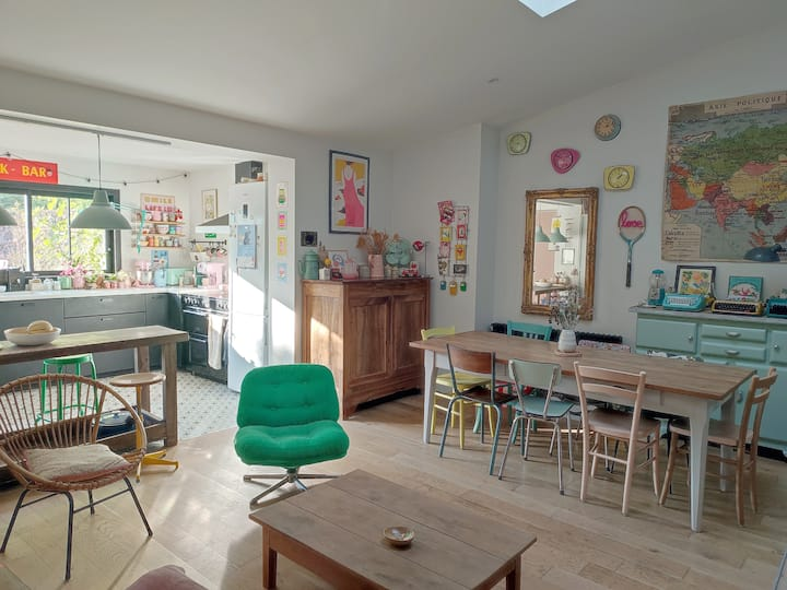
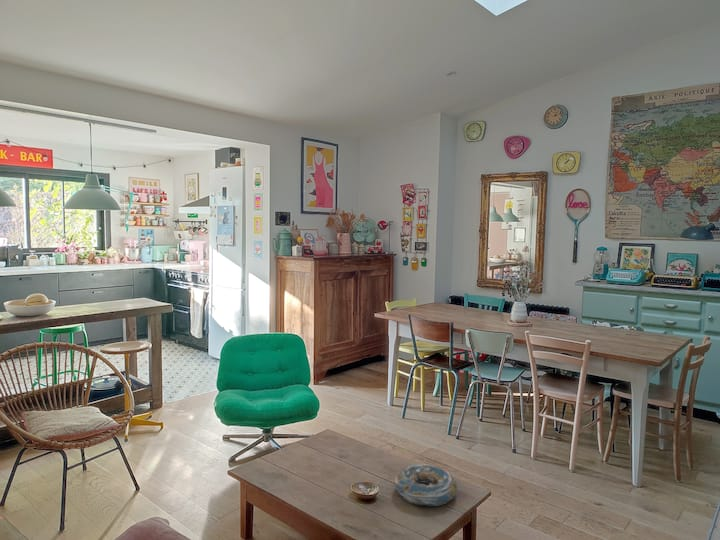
+ decorative bowl [394,463,458,507]
